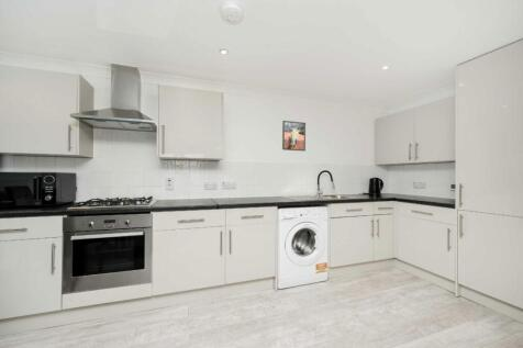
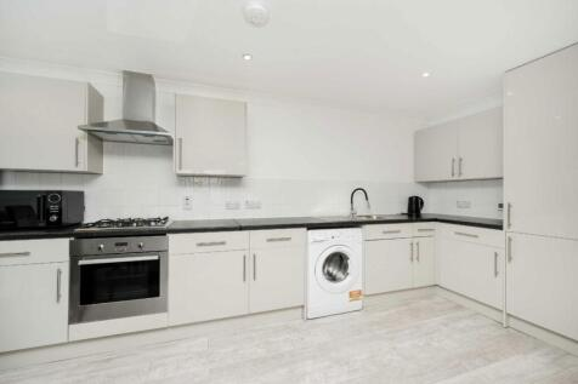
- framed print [281,120,307,151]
